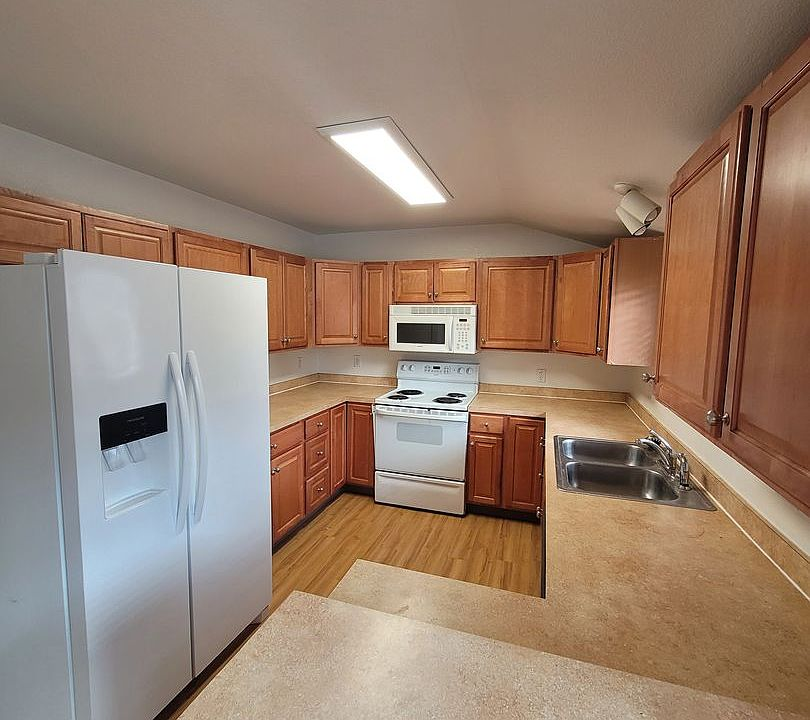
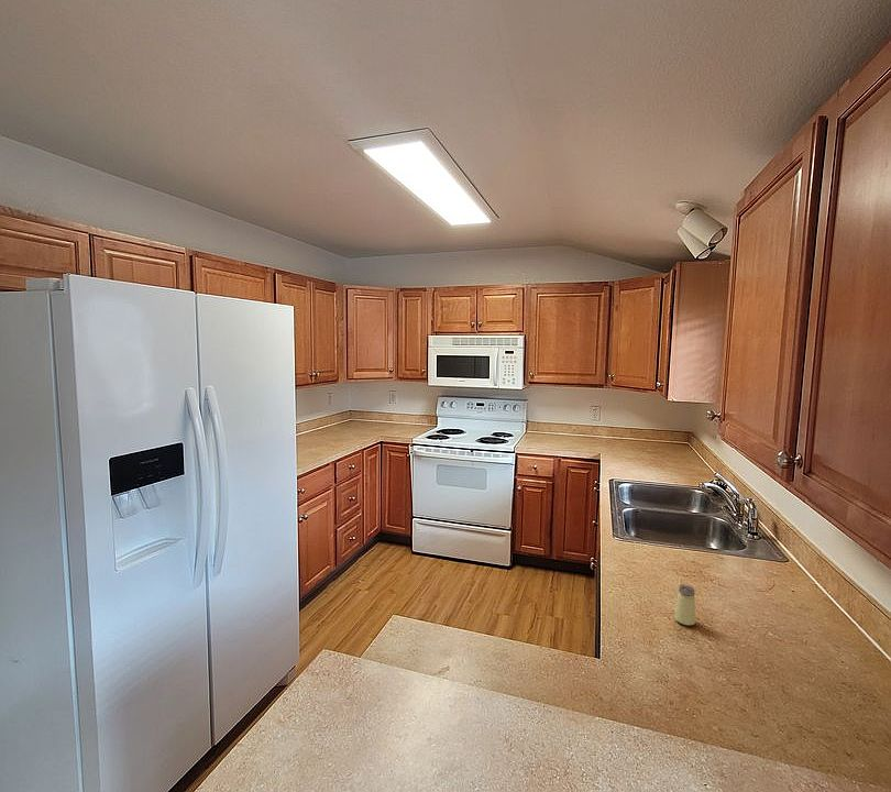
+ saltshaker [673,583,696,626]
